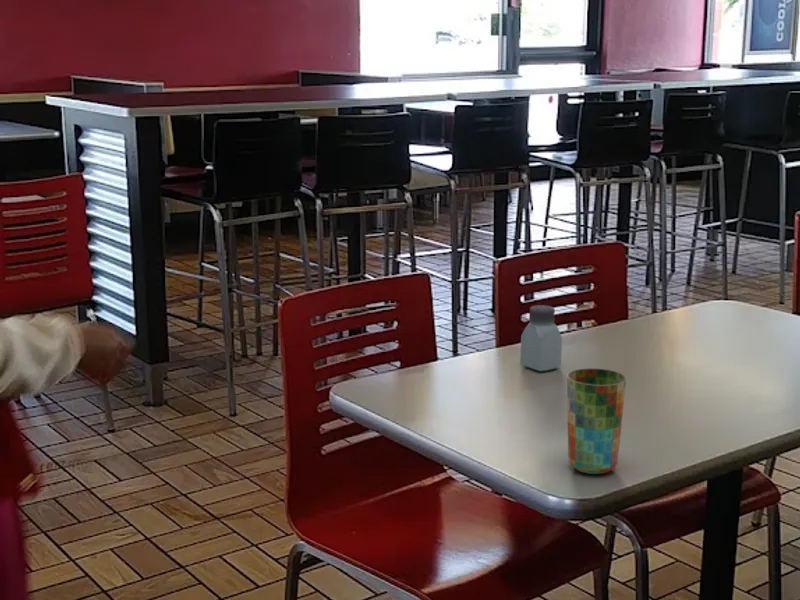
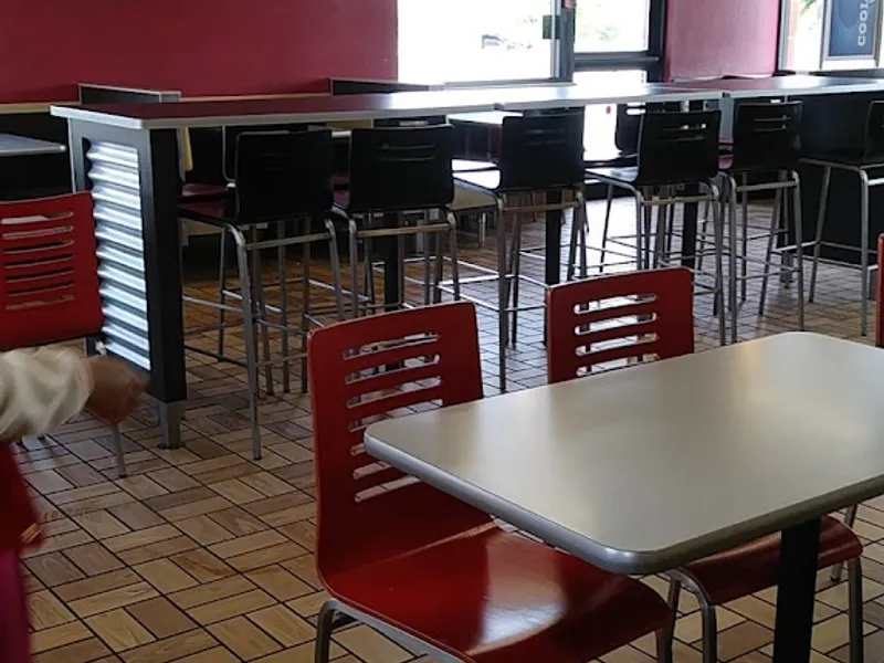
- saltshaker [519,304,563,372]
- cup [566,368,627,475]
